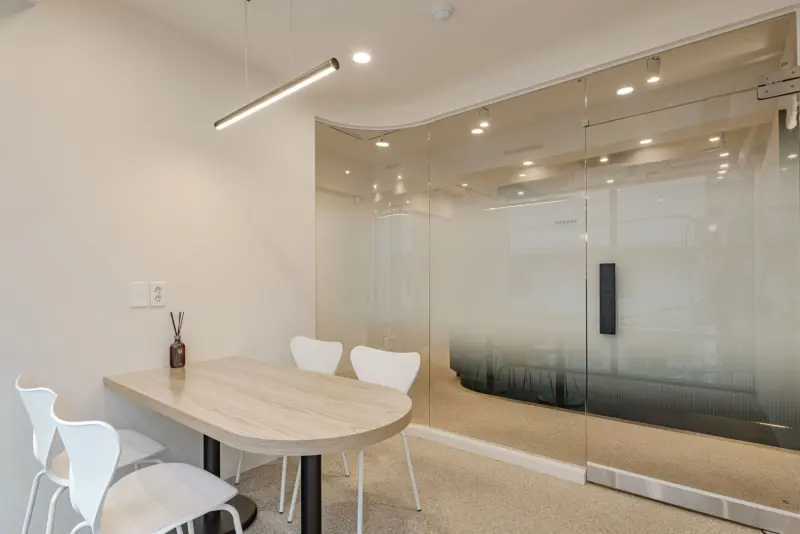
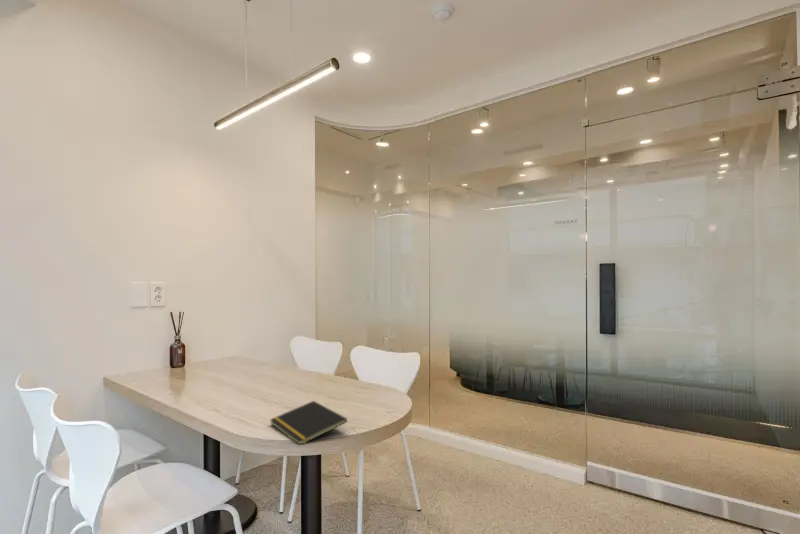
+ notepad [269,400,348,445]
